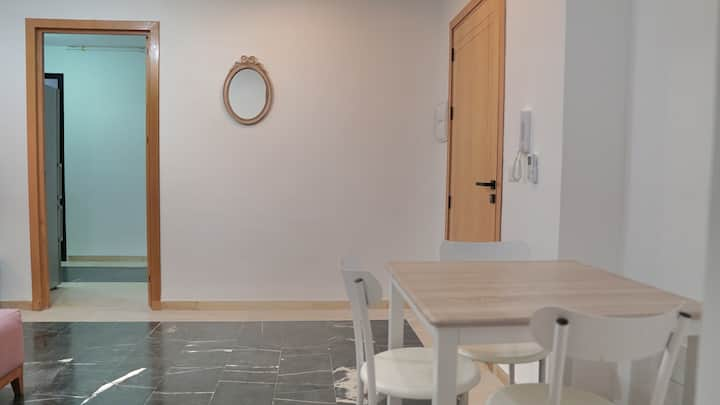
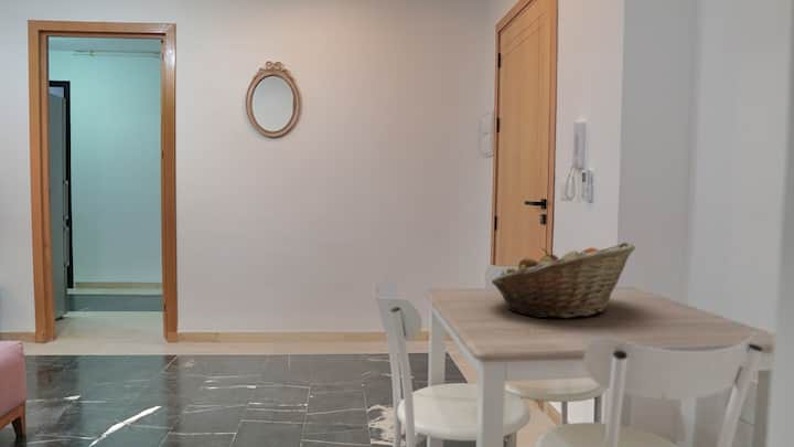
+ fruit basket [491,242,636,319]
